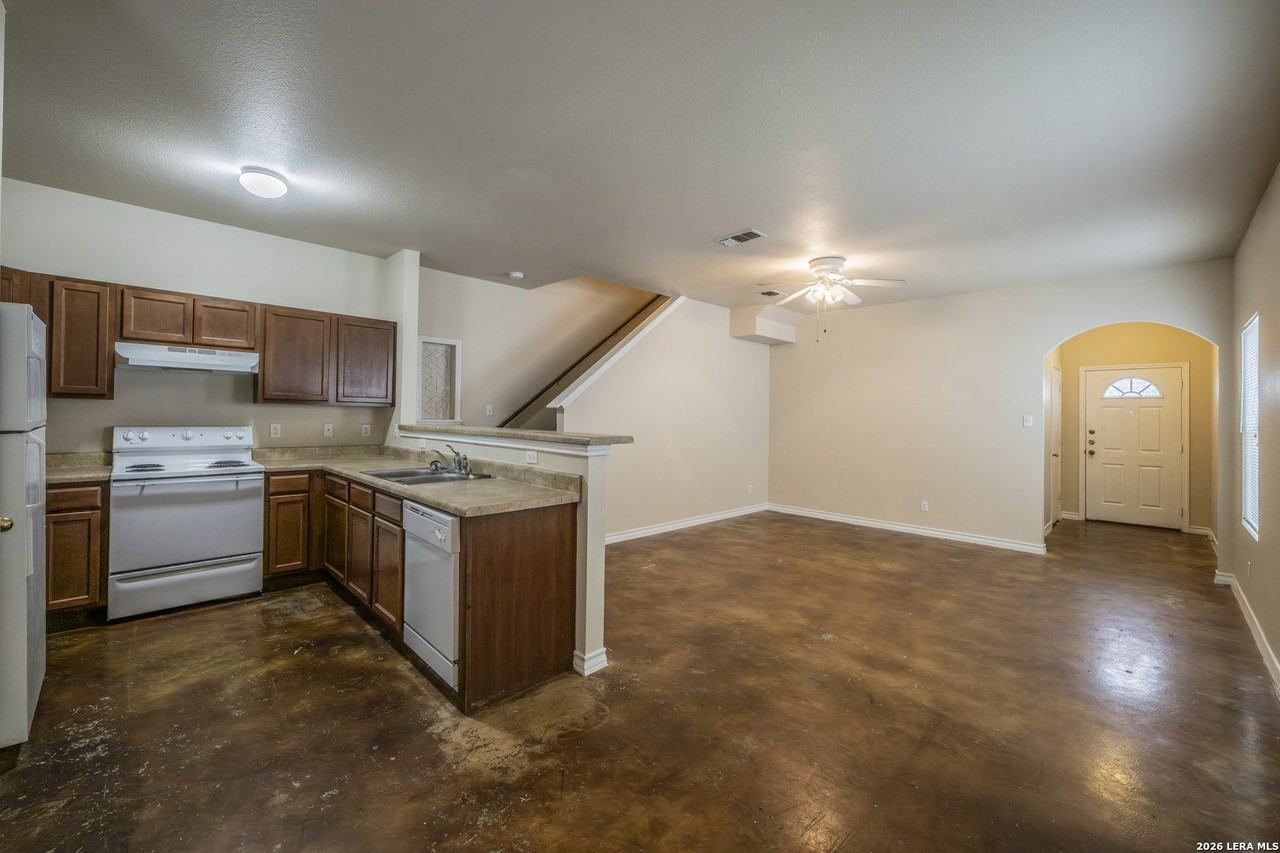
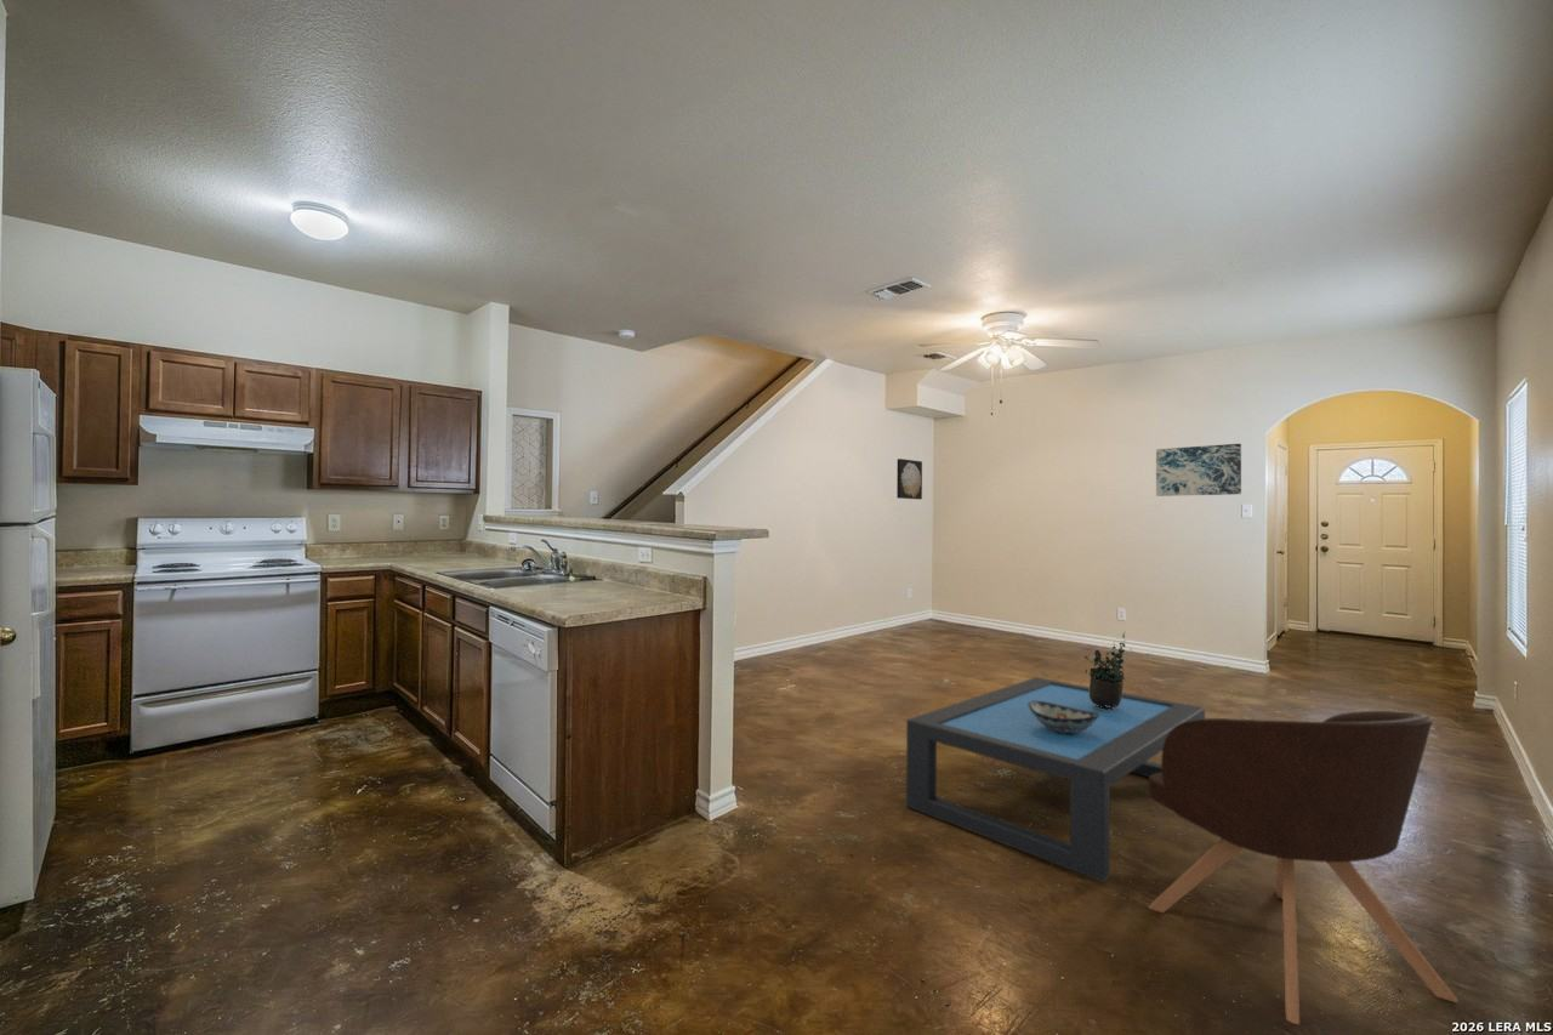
+ potted plant [1083,632,1133,710]
+ decorative bowl [1028,701,1099,734]
+ coffee table [905,676,1206,883]
+ armchair [1148,710,1460,1025]
+ wall art [1155,443,1242,497]
+ wall art [895,457,923,501]
